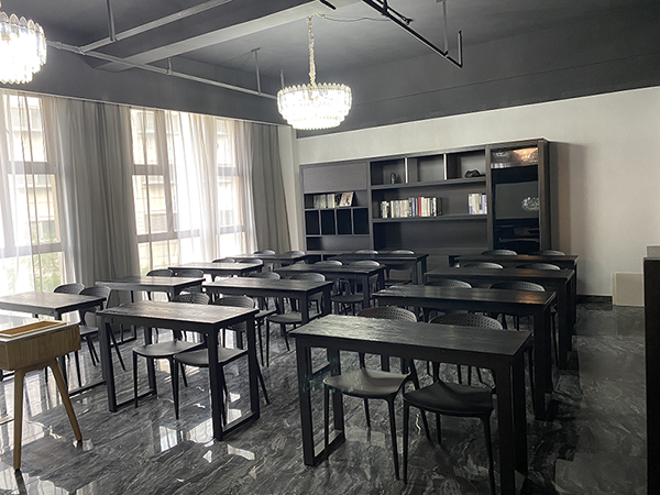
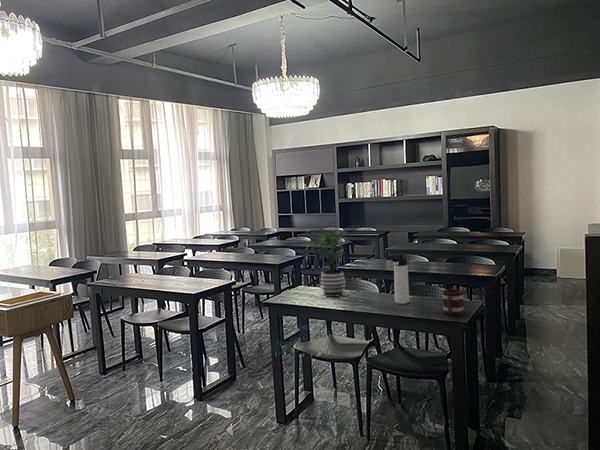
+ thermos bottle [390,255,410,305]
+ potted plant [305,226,352,298]
+ mug [441,288,465,316]
